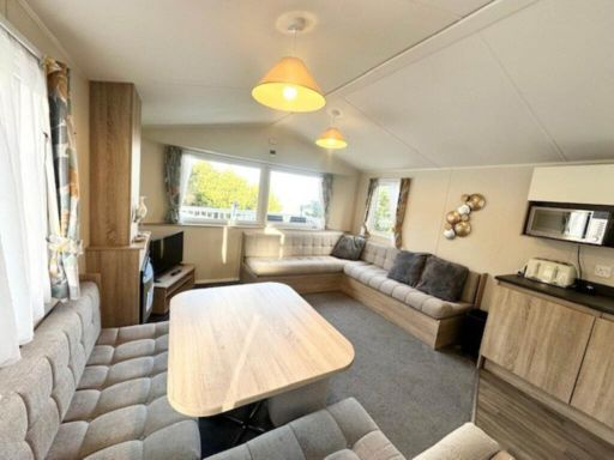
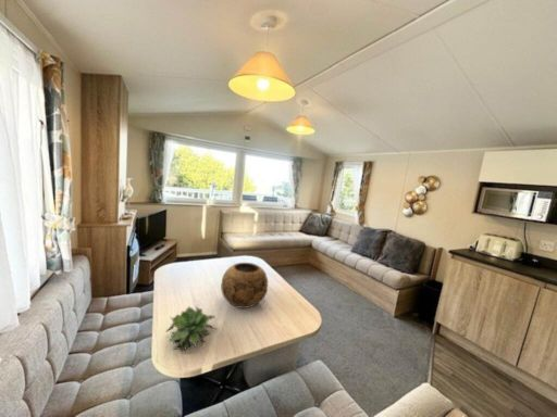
+ succulent plant [165,305,219,352]
+ decorative bowl [220,262,269,309]
